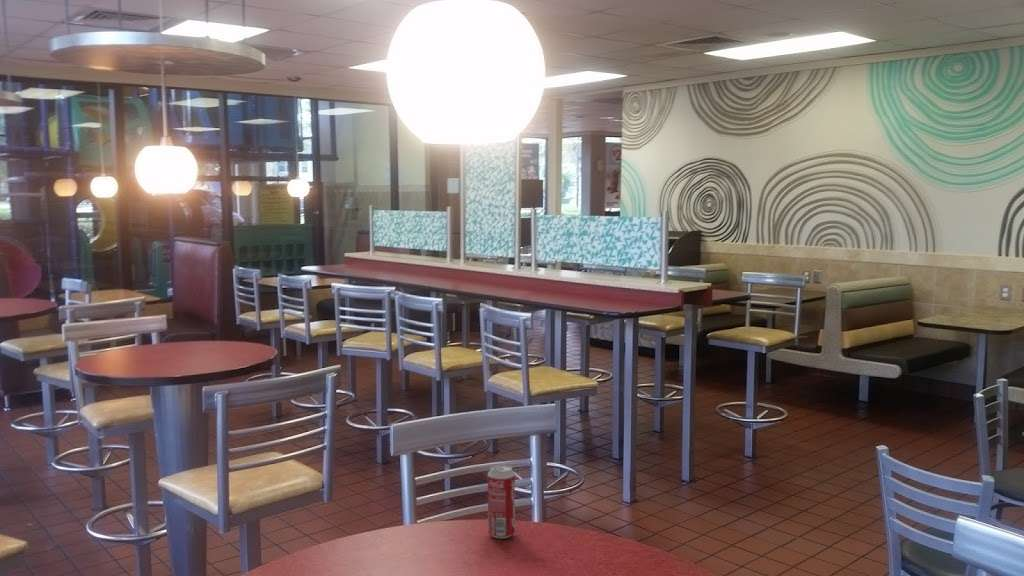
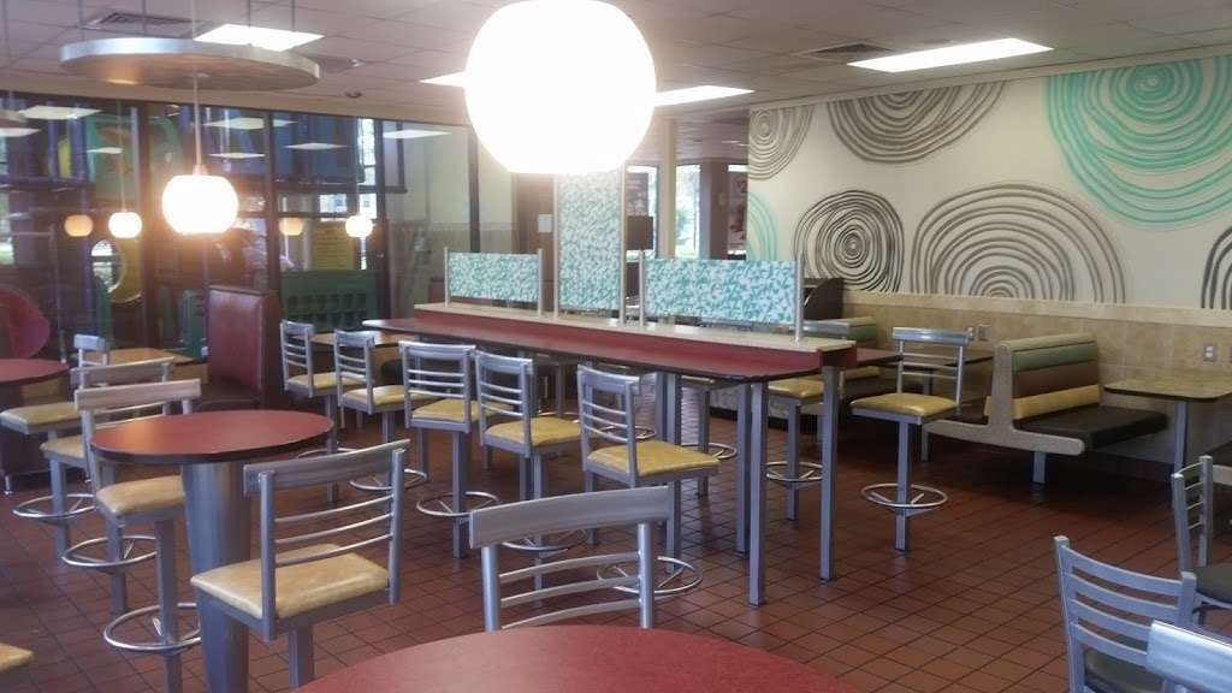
- beverage can [487,464,516,540]
